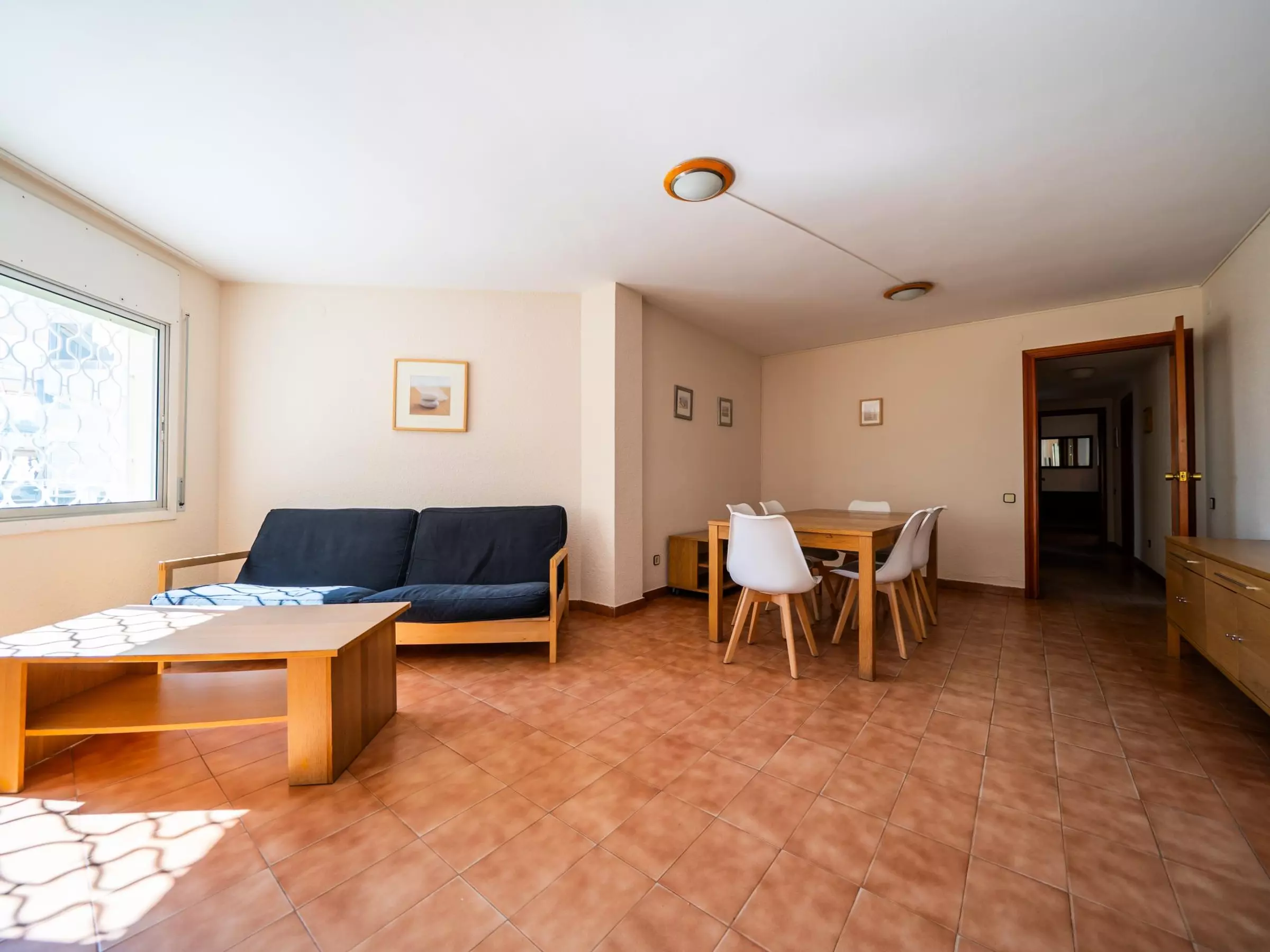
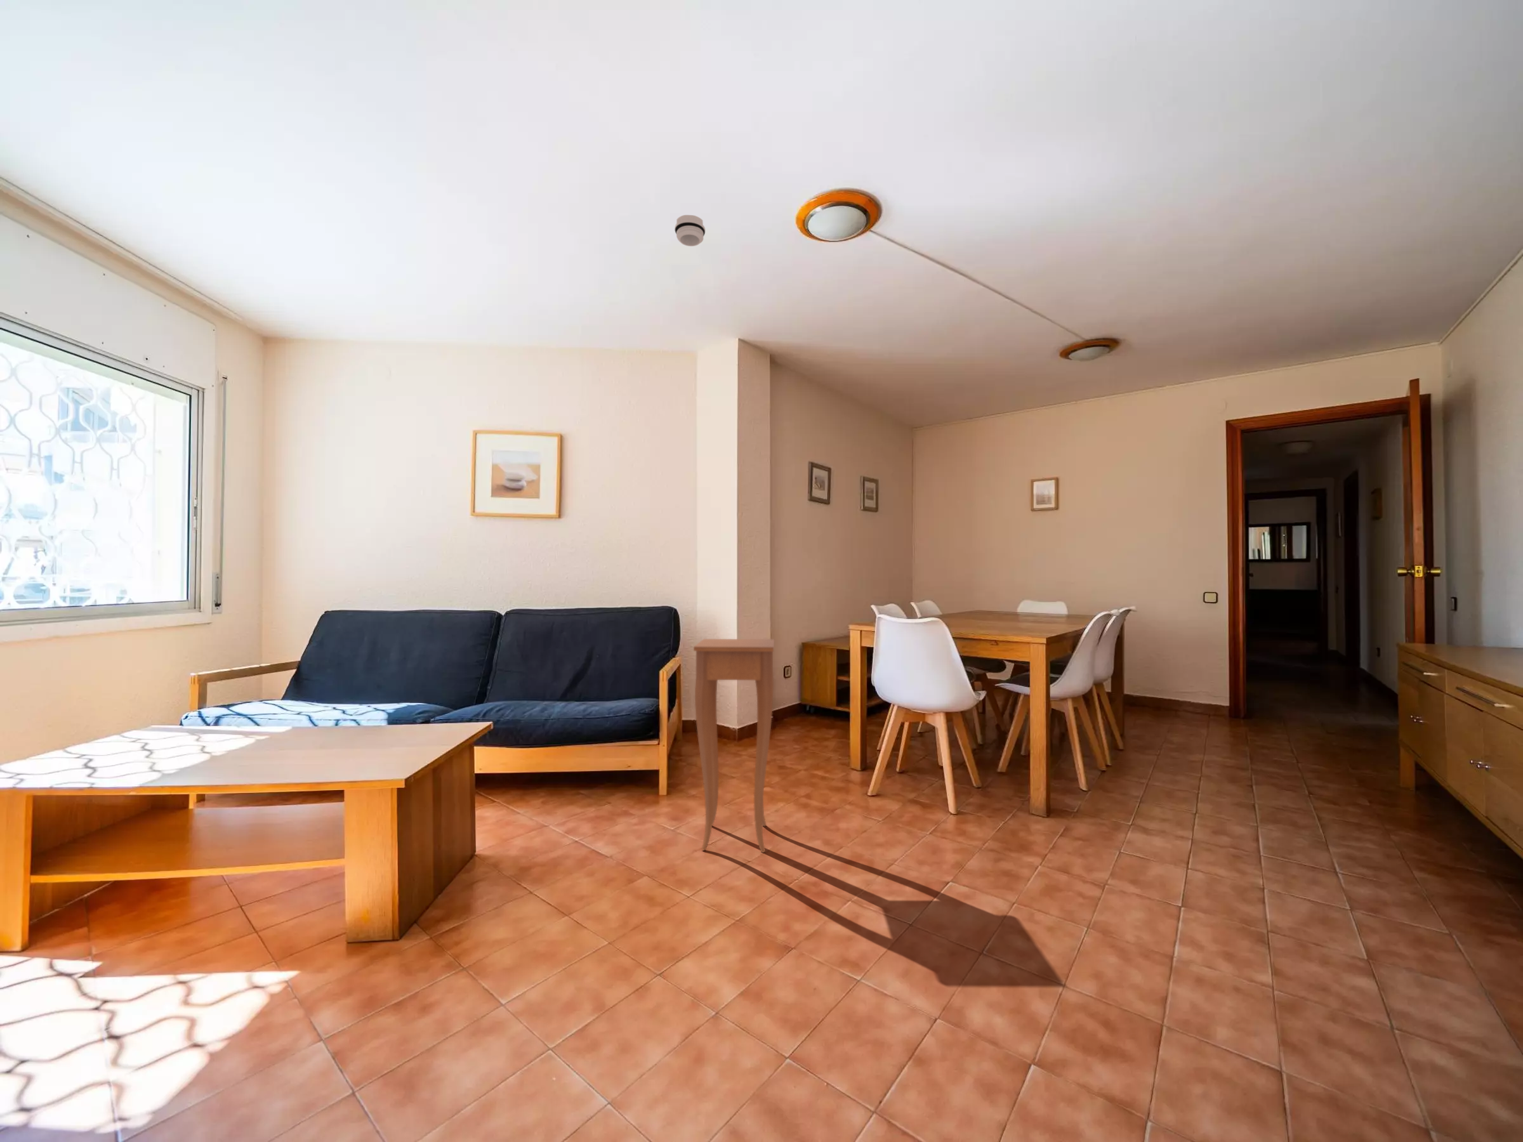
+ smoke detector [674,215,705,247]
+ side table [693,638,775,853]
